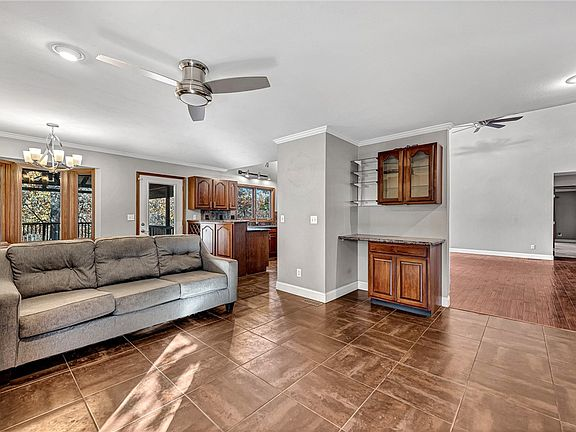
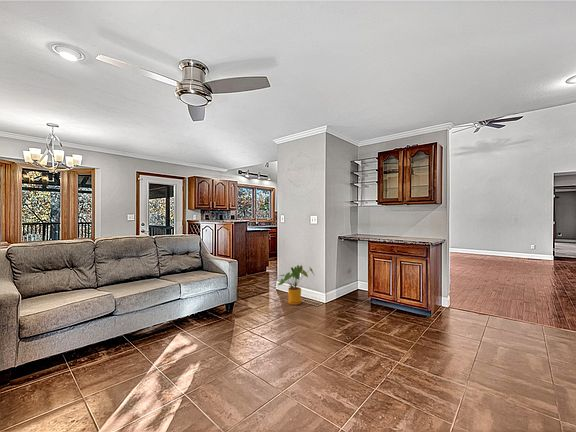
+ house plant [277,264,315,306]
